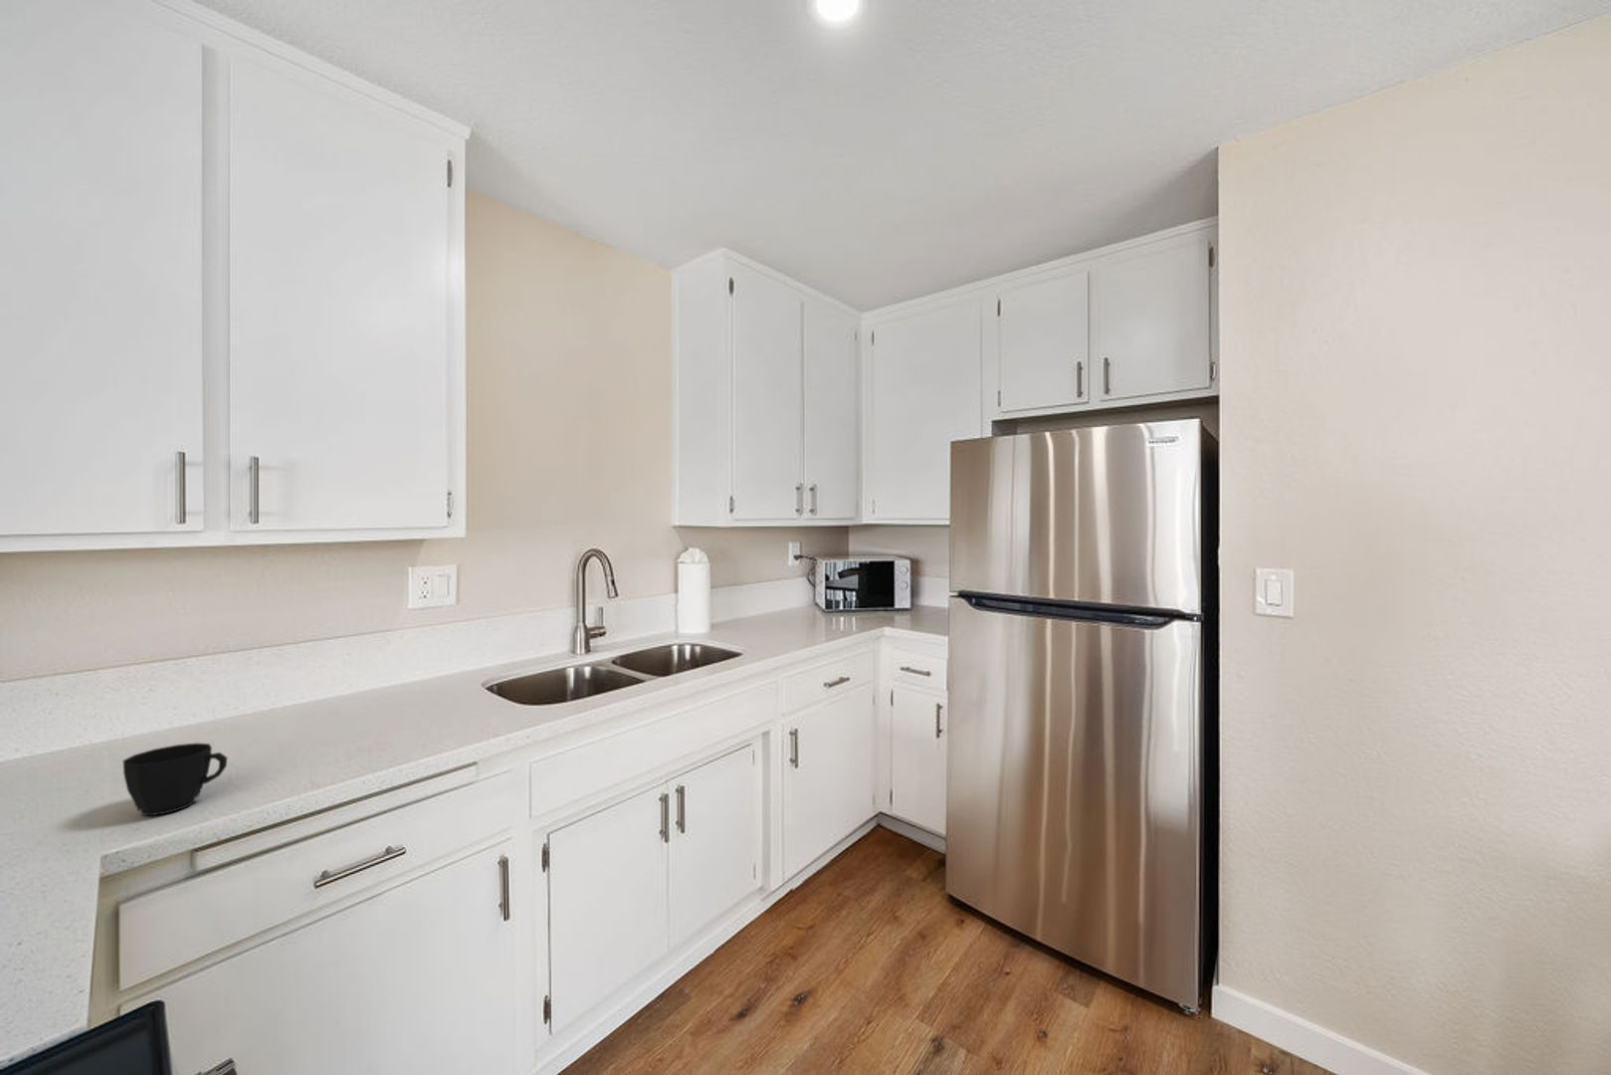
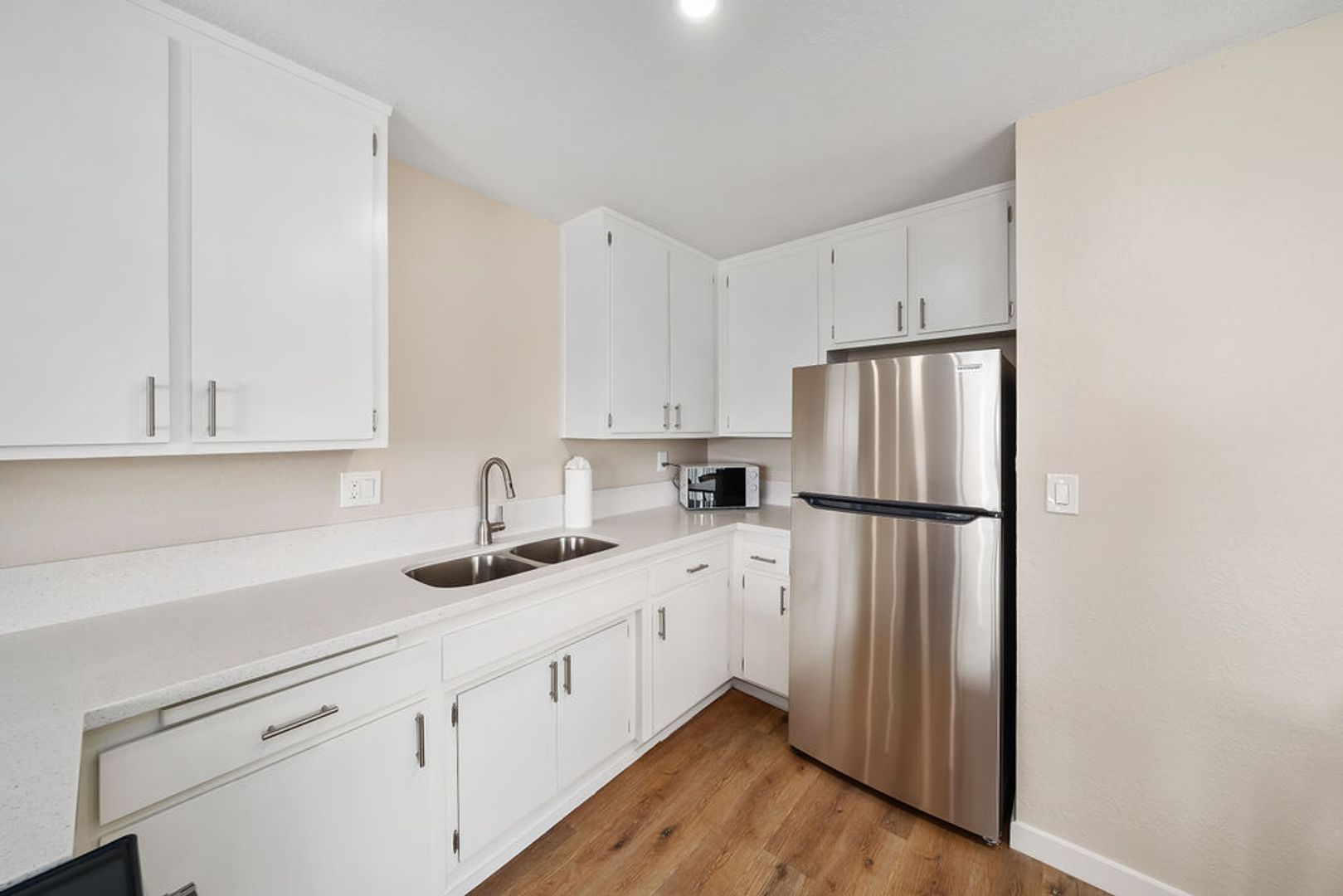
- cup [122,741,228,816]
